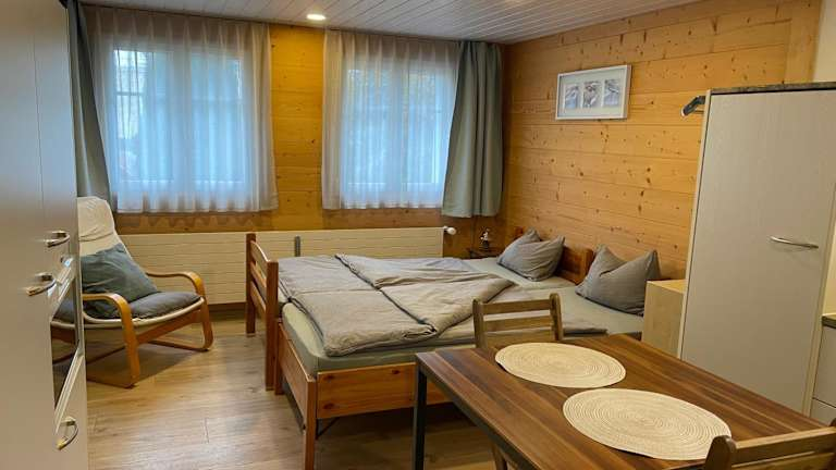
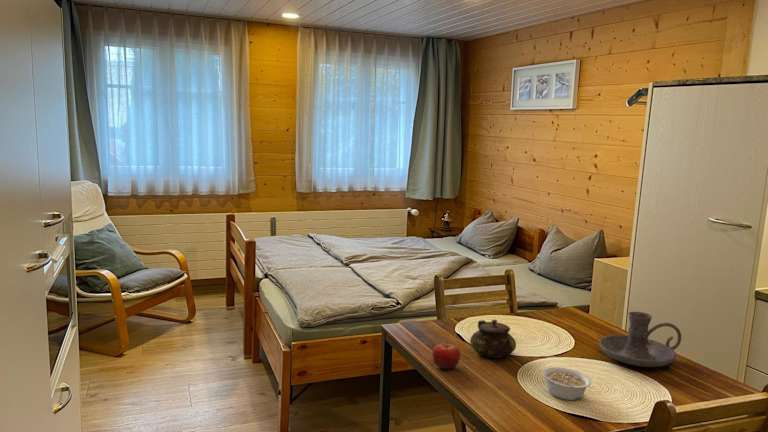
+ teapot [469,319,517,359]
+ fruit [431,341,461,370]
+ legume [541,366,592,401]
+ candle holder [598,311,682,368]
